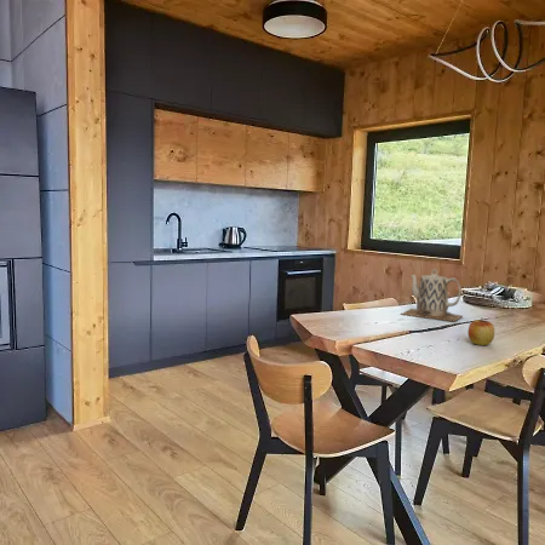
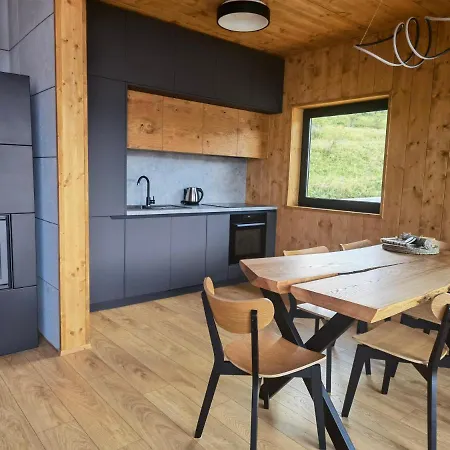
- apple [467,319,495,346]
- teapot [401,268,463,322]
